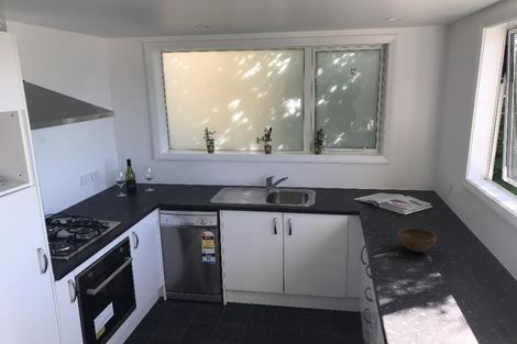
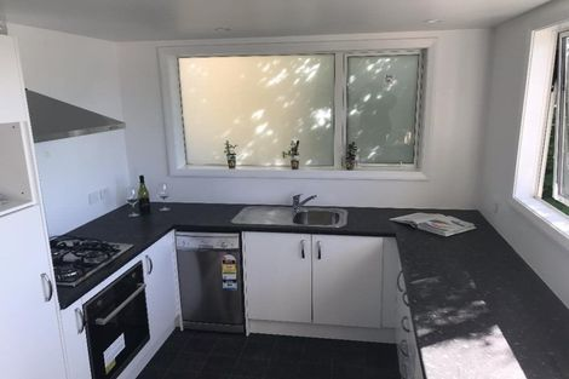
- bowl [397,228,438,254]
